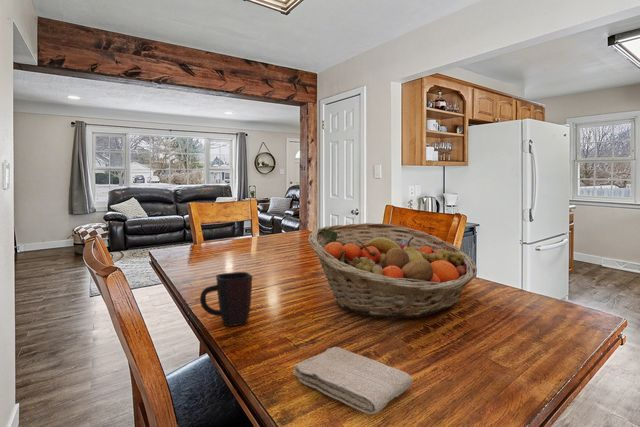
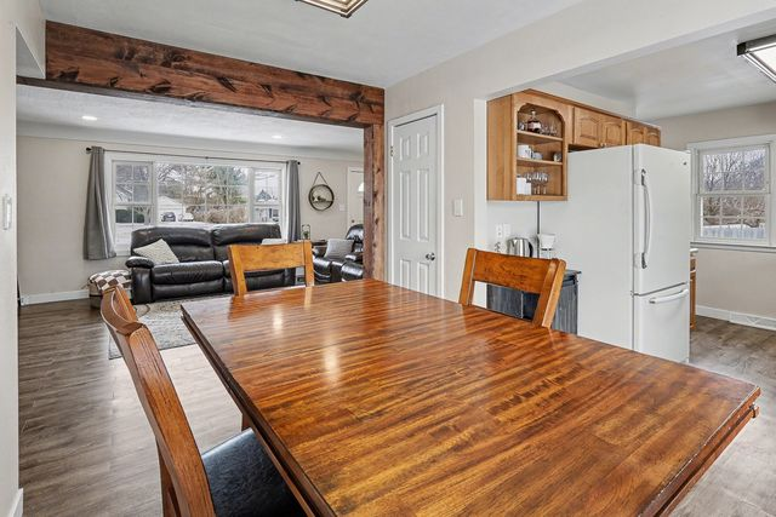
- washcloth [292,346,414,415]
- fruit basket [307,222,478,319]
- mug [199,271,253,327]
